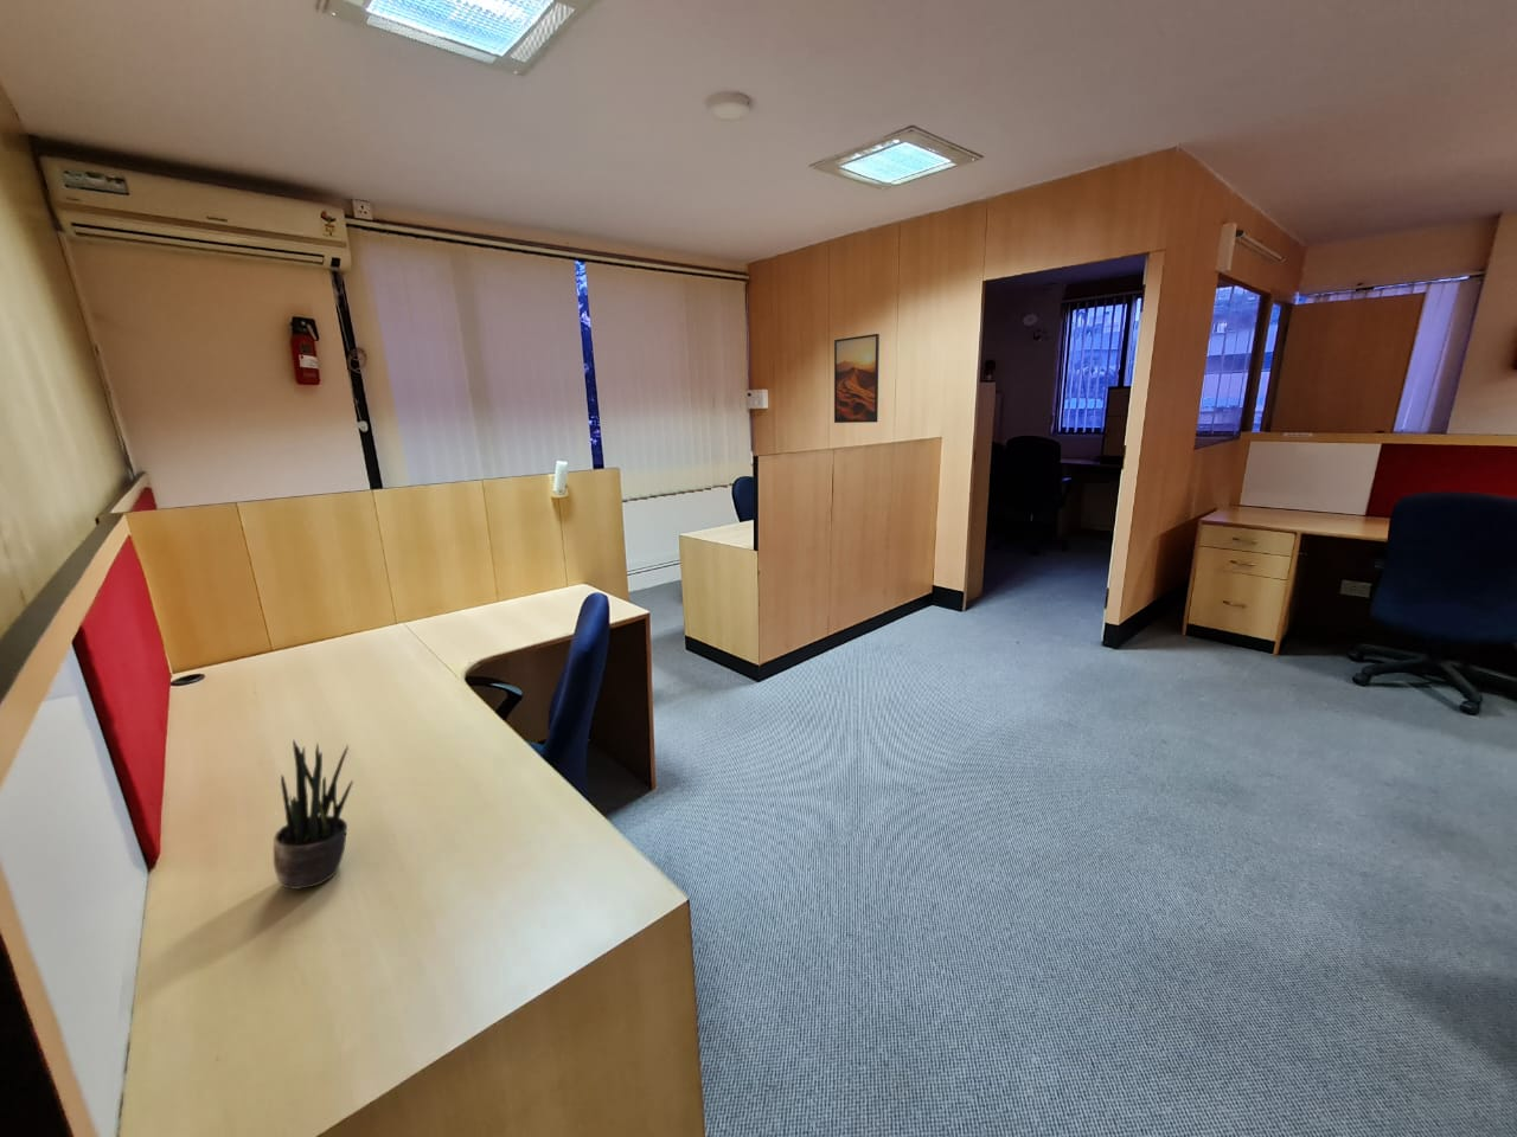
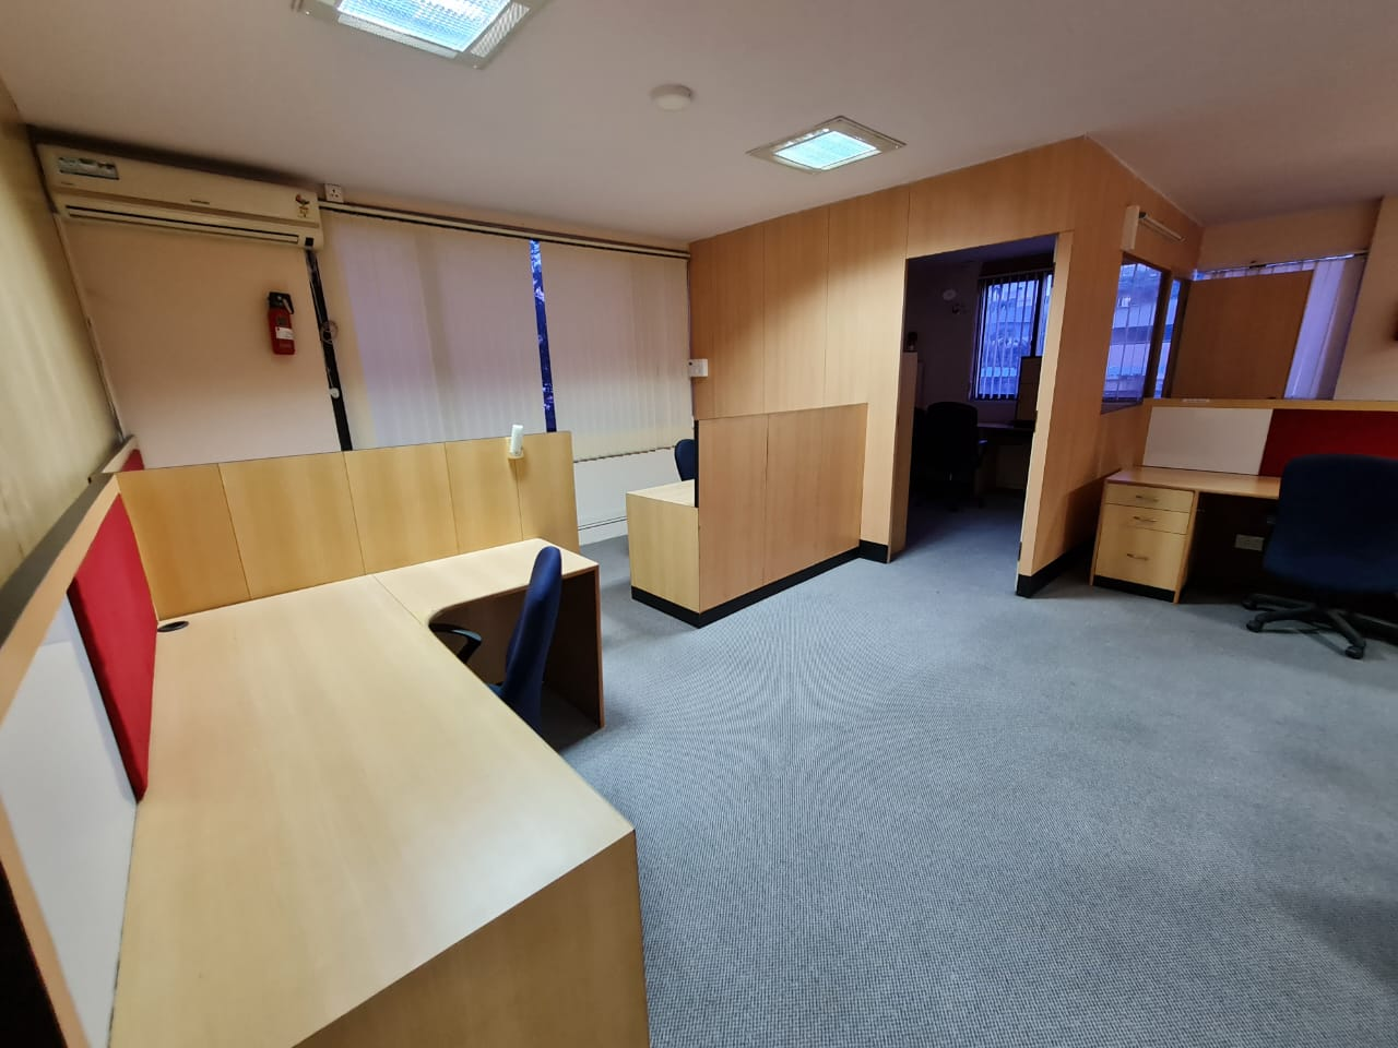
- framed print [834,333,880,424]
- potted plant [272,738,355,891]
